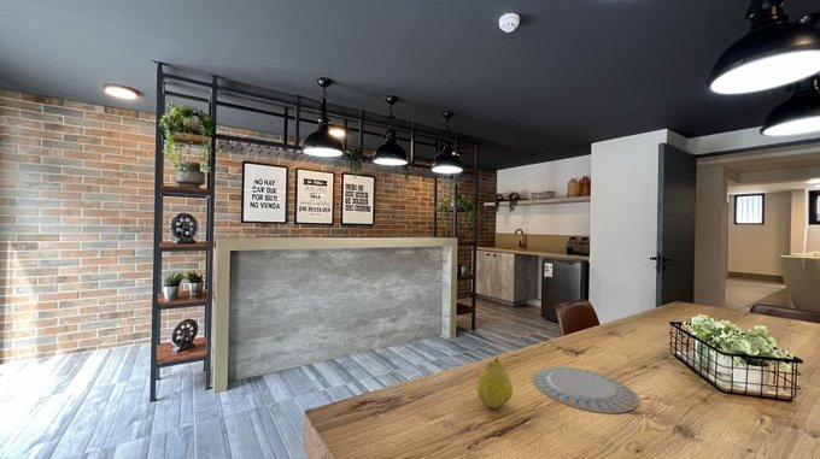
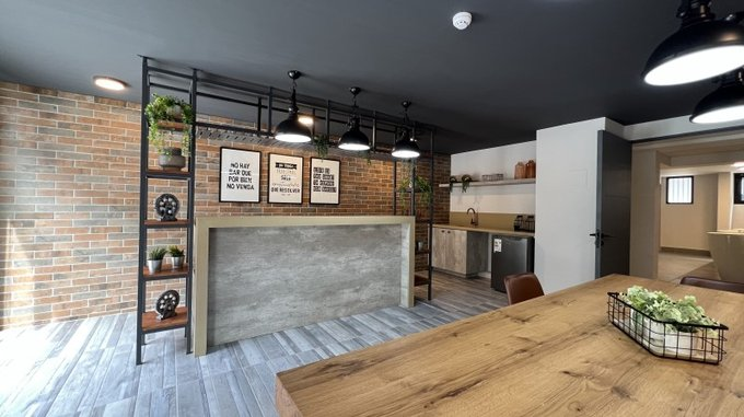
- chinaware [531,366,640,414]
- fruit [476,355,514,410]
